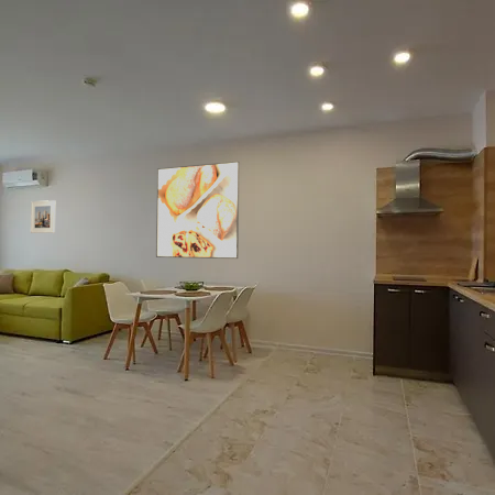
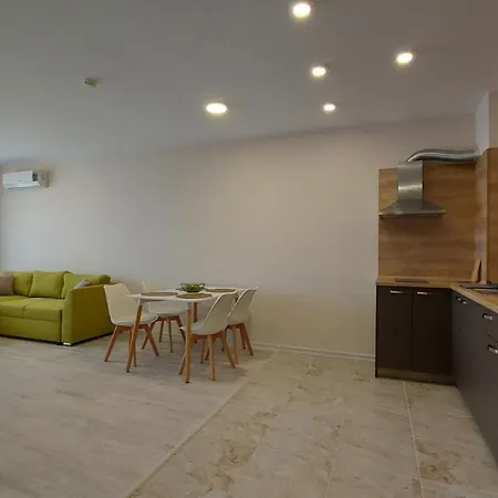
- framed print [155,161,240,260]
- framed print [30,199,56,234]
